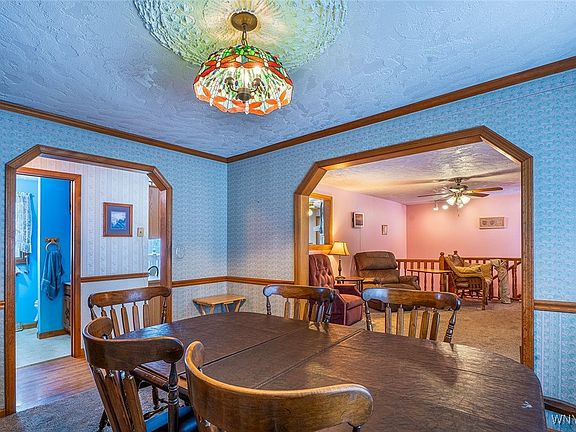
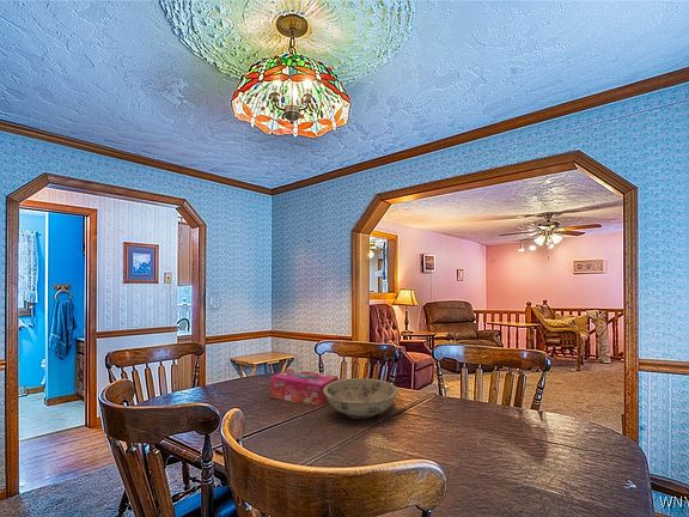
+ tissue box [269,367,340,406]
+ bowl [323,377,400,420]
